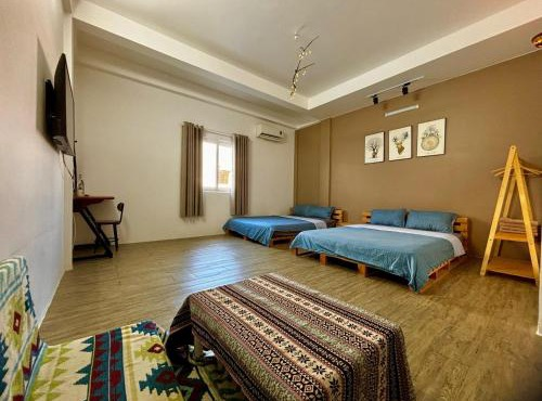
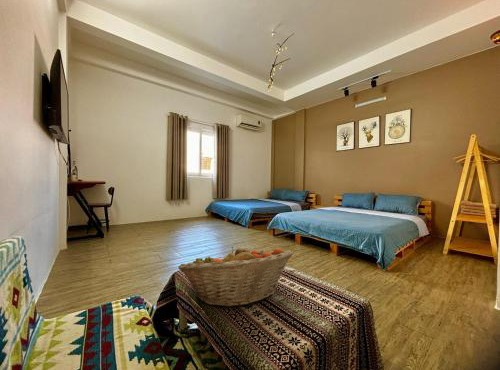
+ fruit basket [177,246,294,308]
